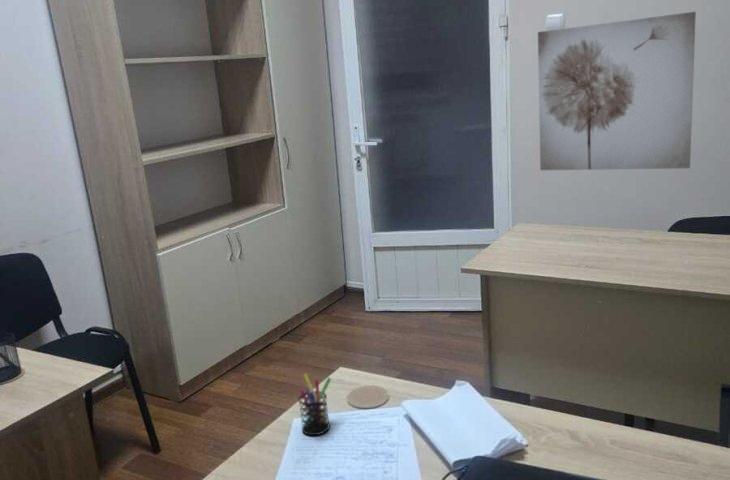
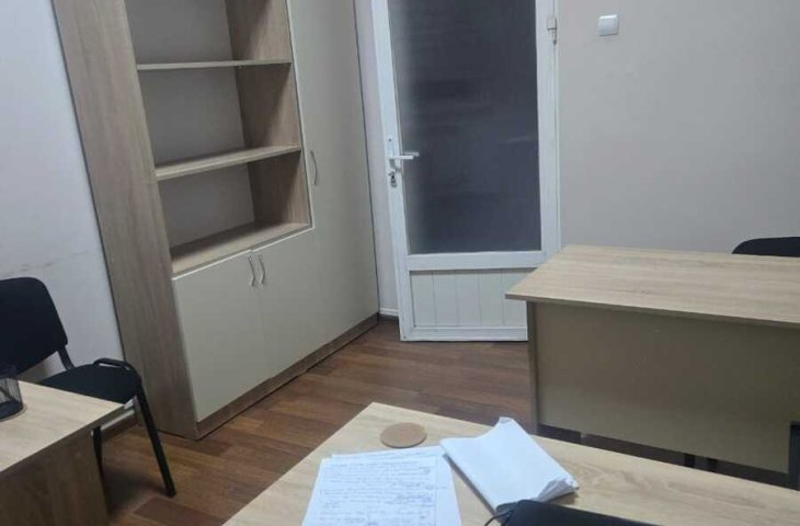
- wall art [537,11,697,171]
- pen holder [297,372,332,436]
